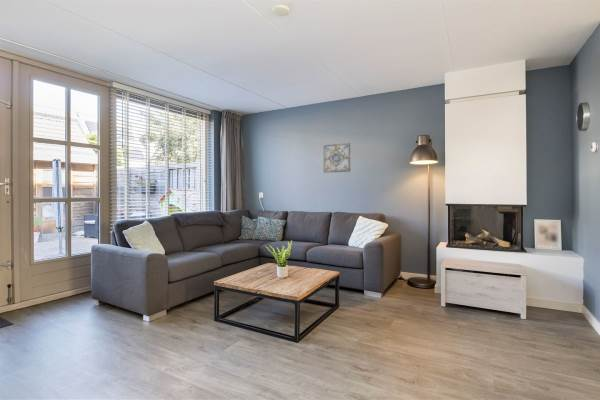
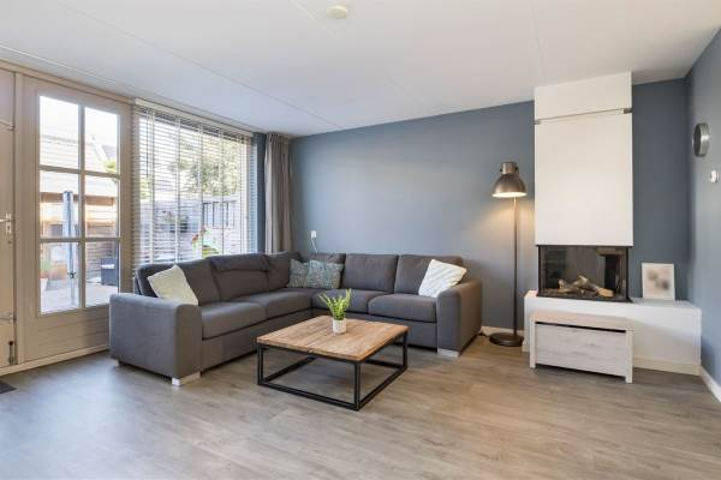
- wall art [323,142,351,174]
